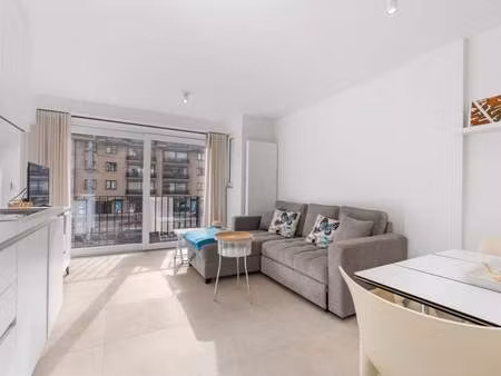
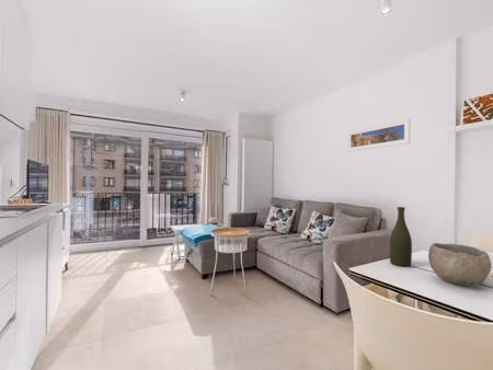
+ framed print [346,117,412,153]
+ bottle [389,206,413,267]
+ bowl [427,242,492,287]
